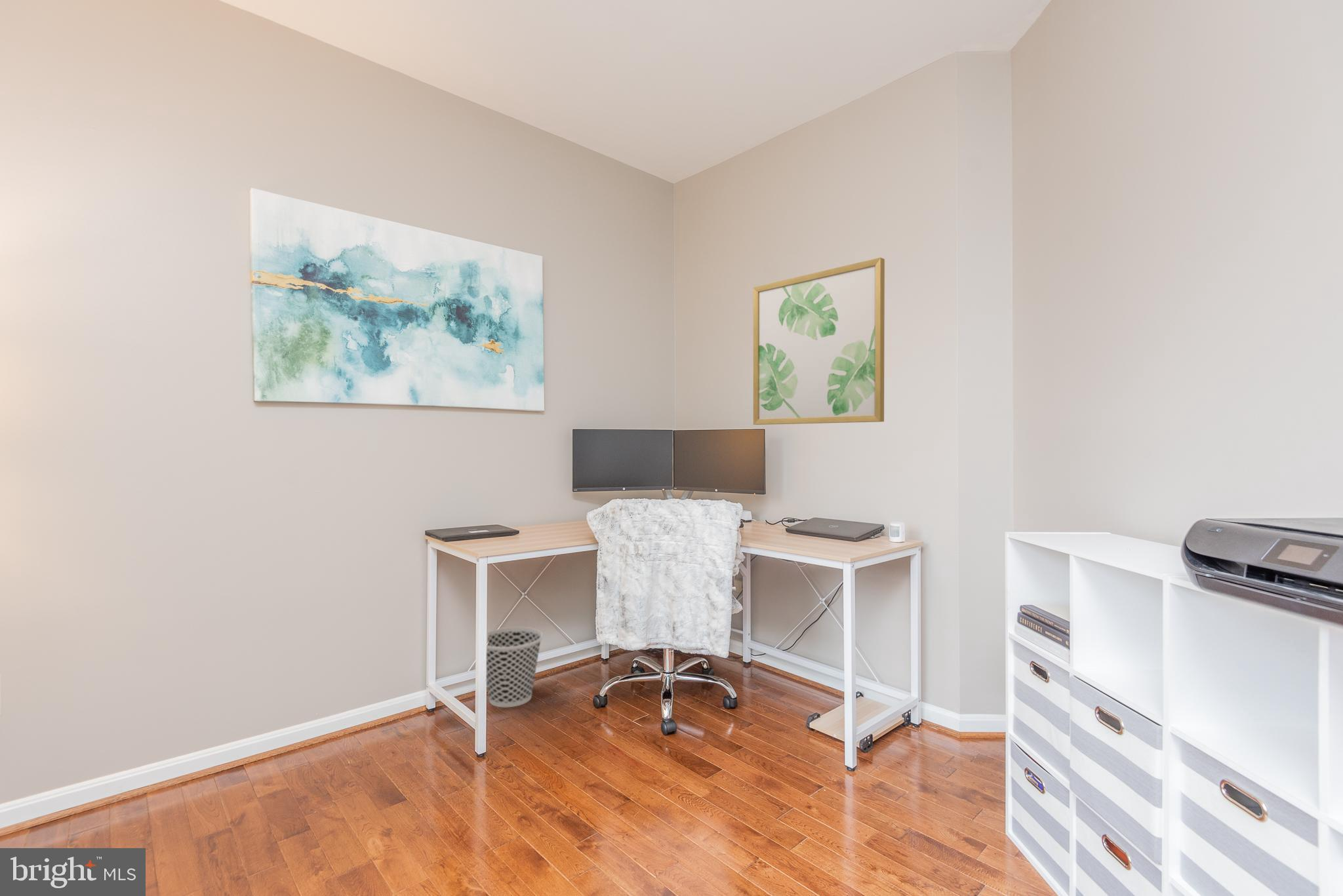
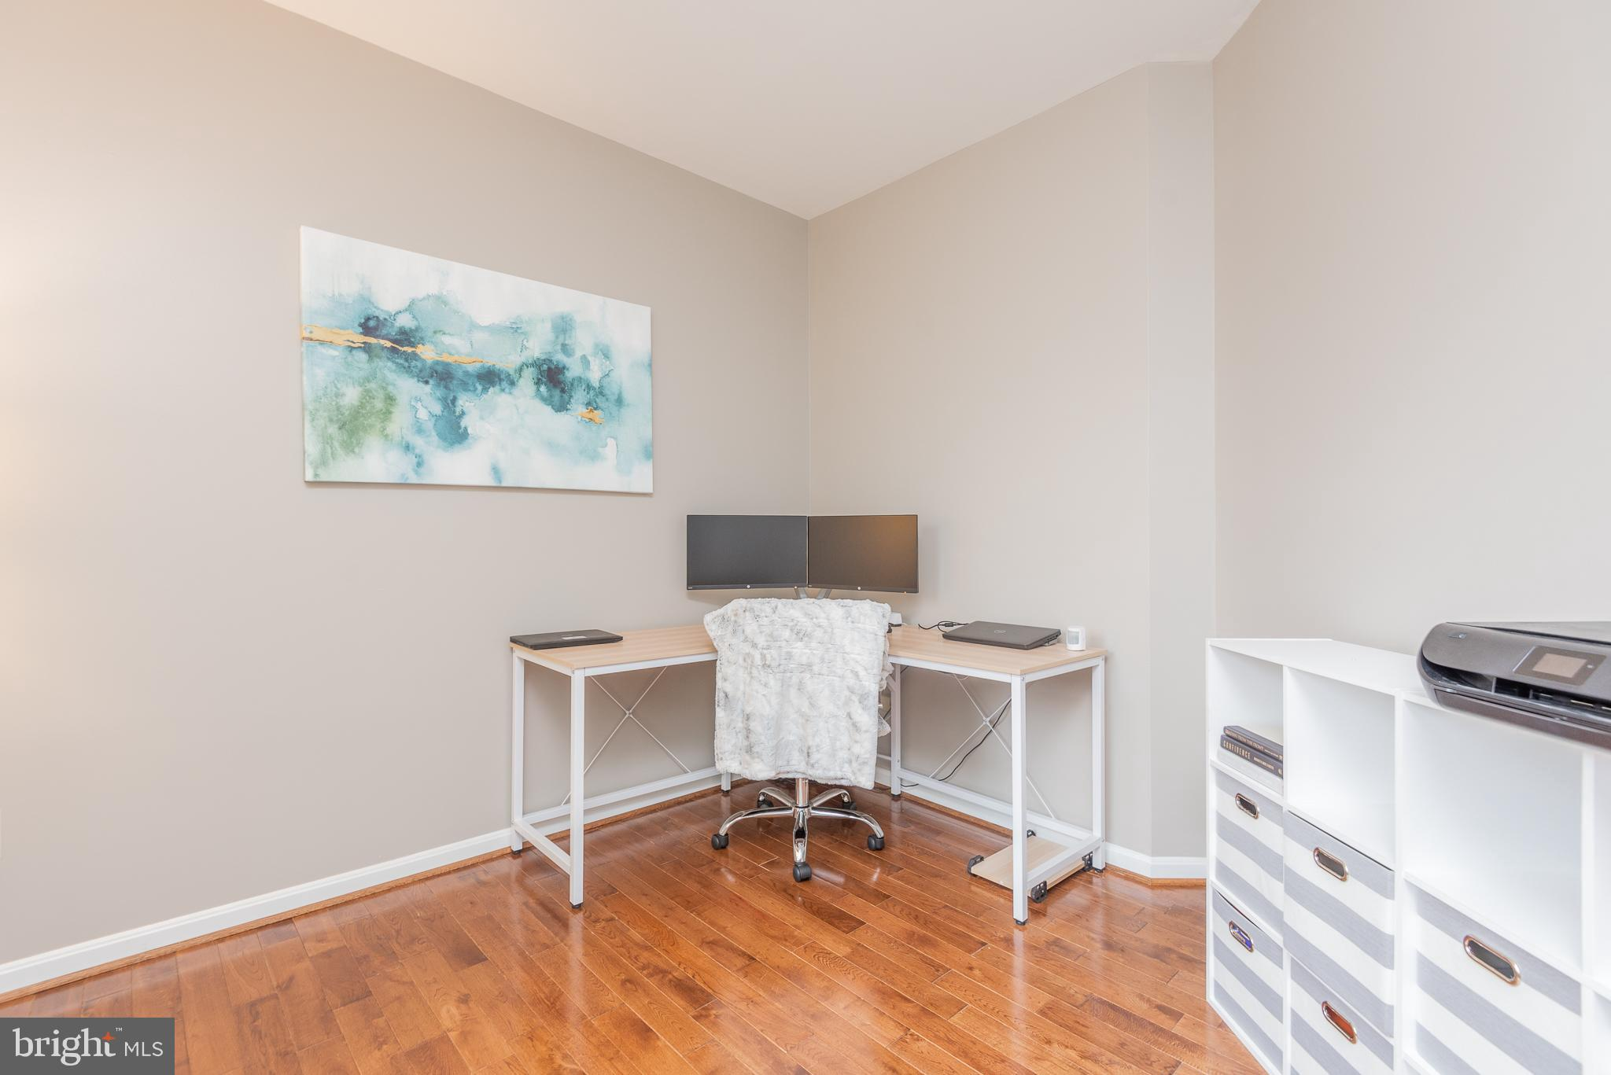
- wastebasket [486,627,543,708]
- wall art [753,257,885,425]
